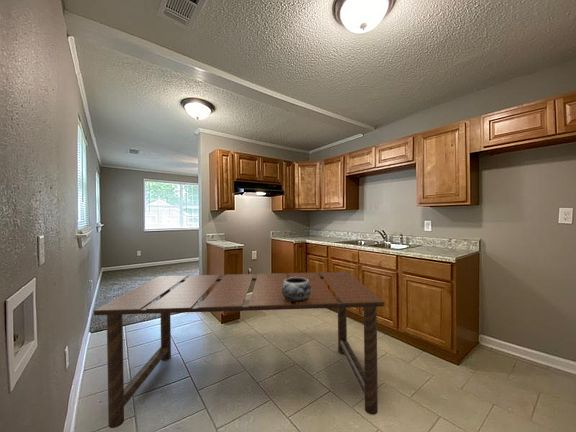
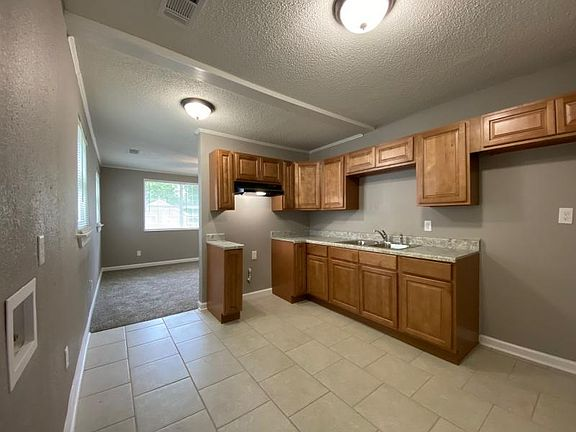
- dining table [93,271,385,429]
- decorative bowl [282,277,311,301]
